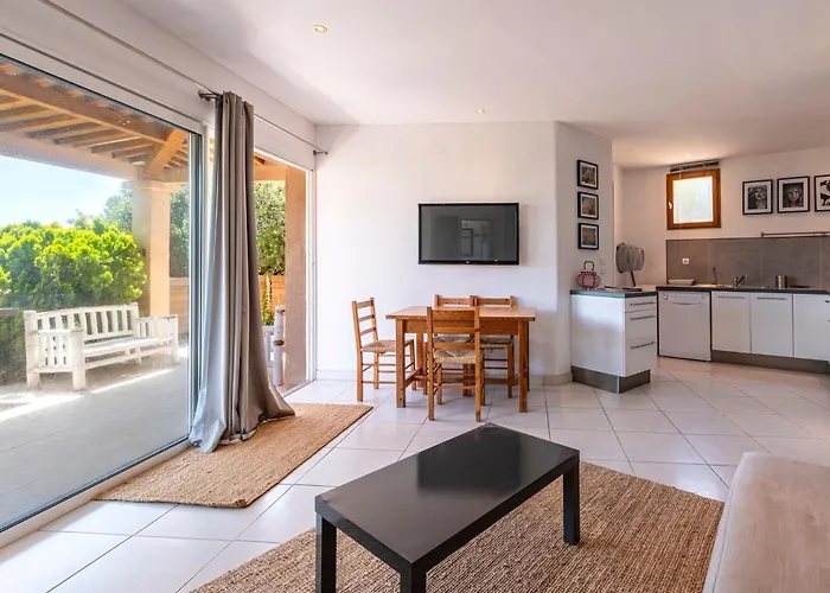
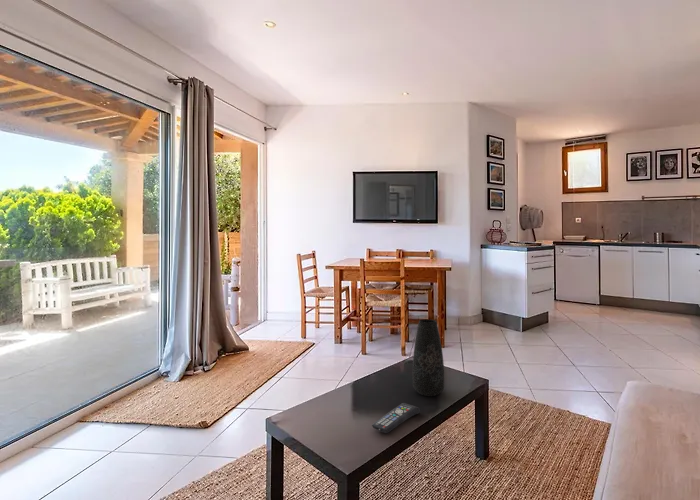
+ vase [412,318,445,397]
+ remote control [371,402,421,434]
